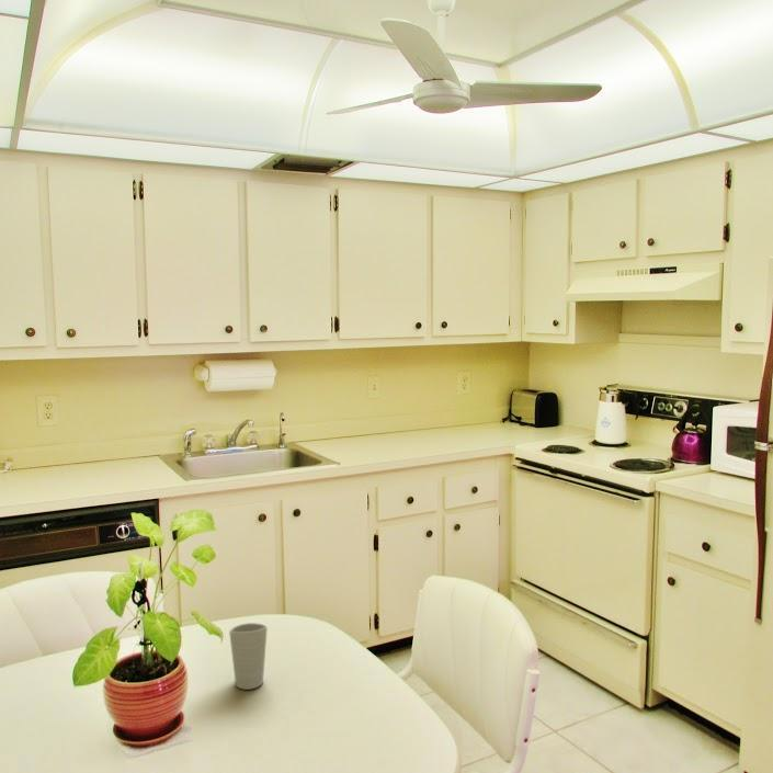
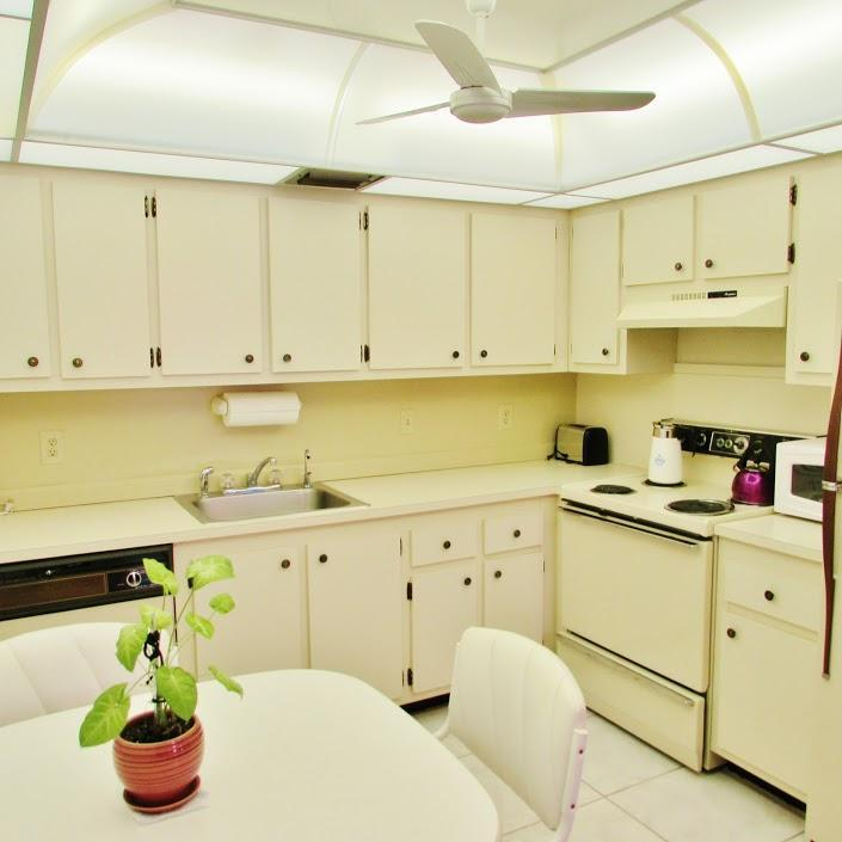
- cup [228,622,269,691]
